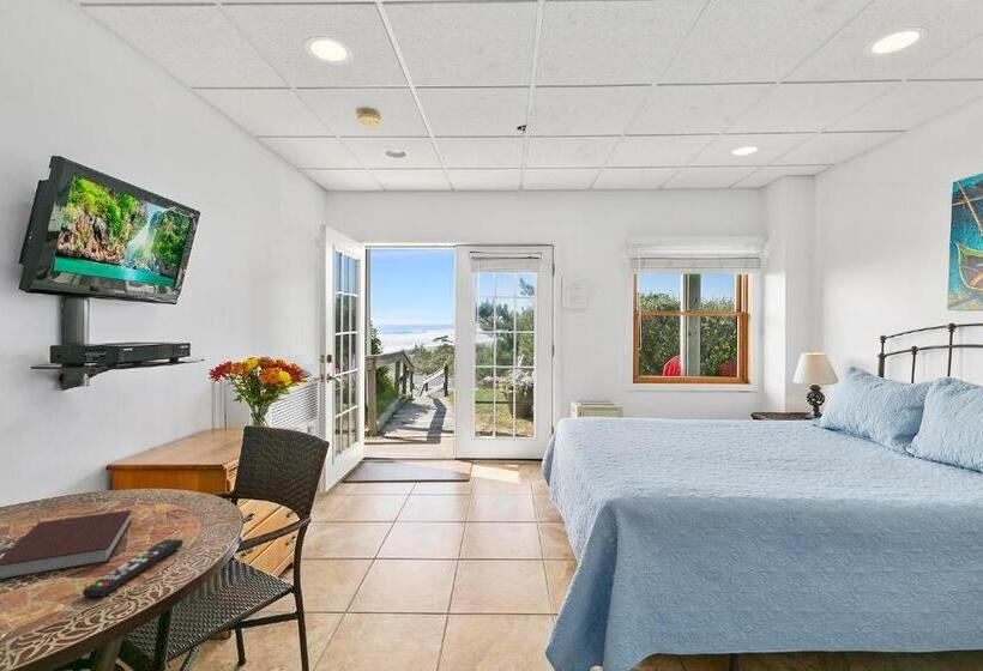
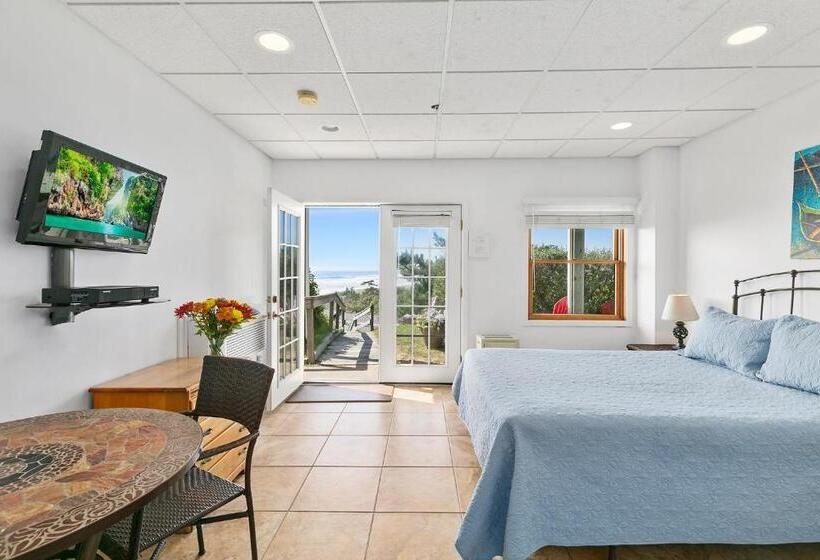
- remote control [82,538,185,597]
- notebook [0,509,133,580]
